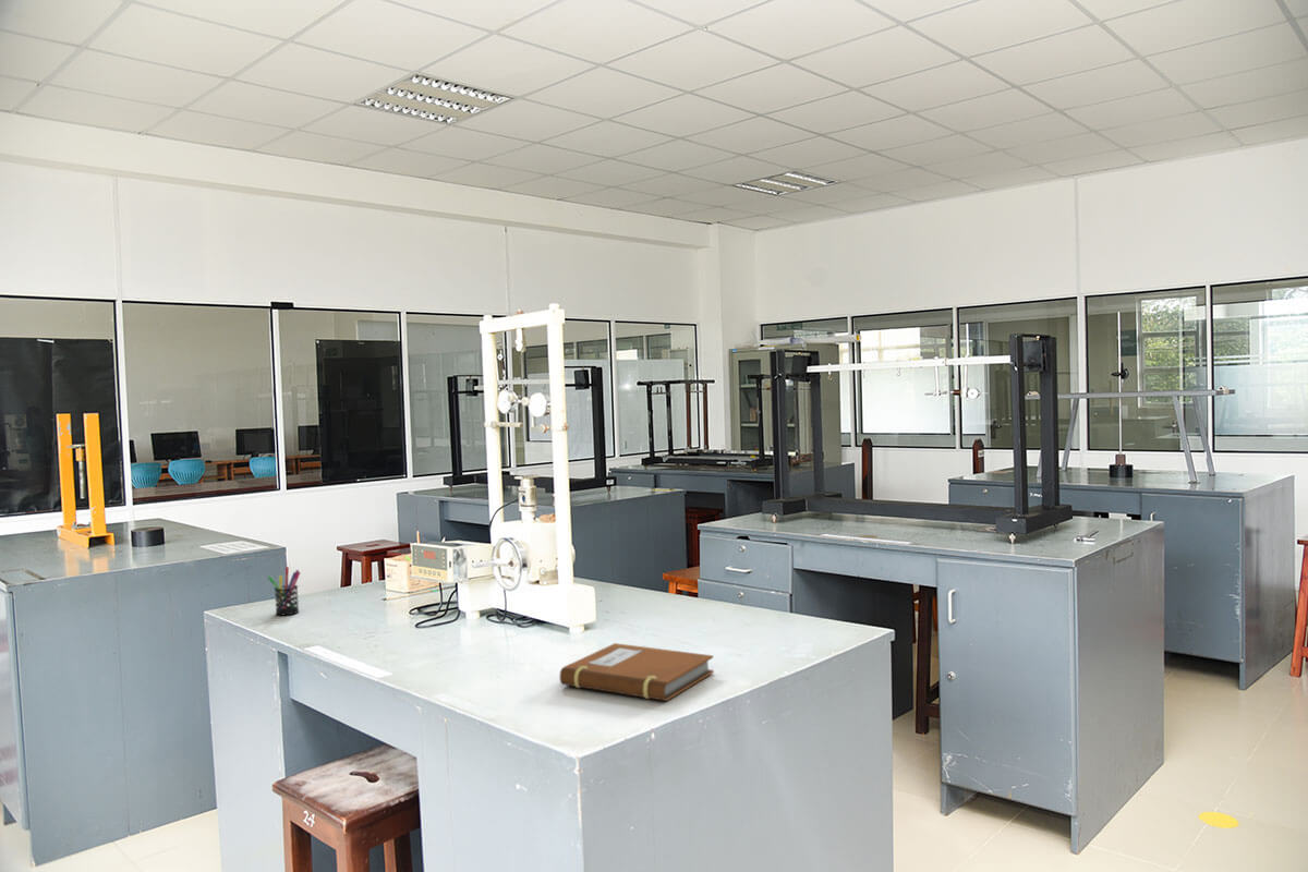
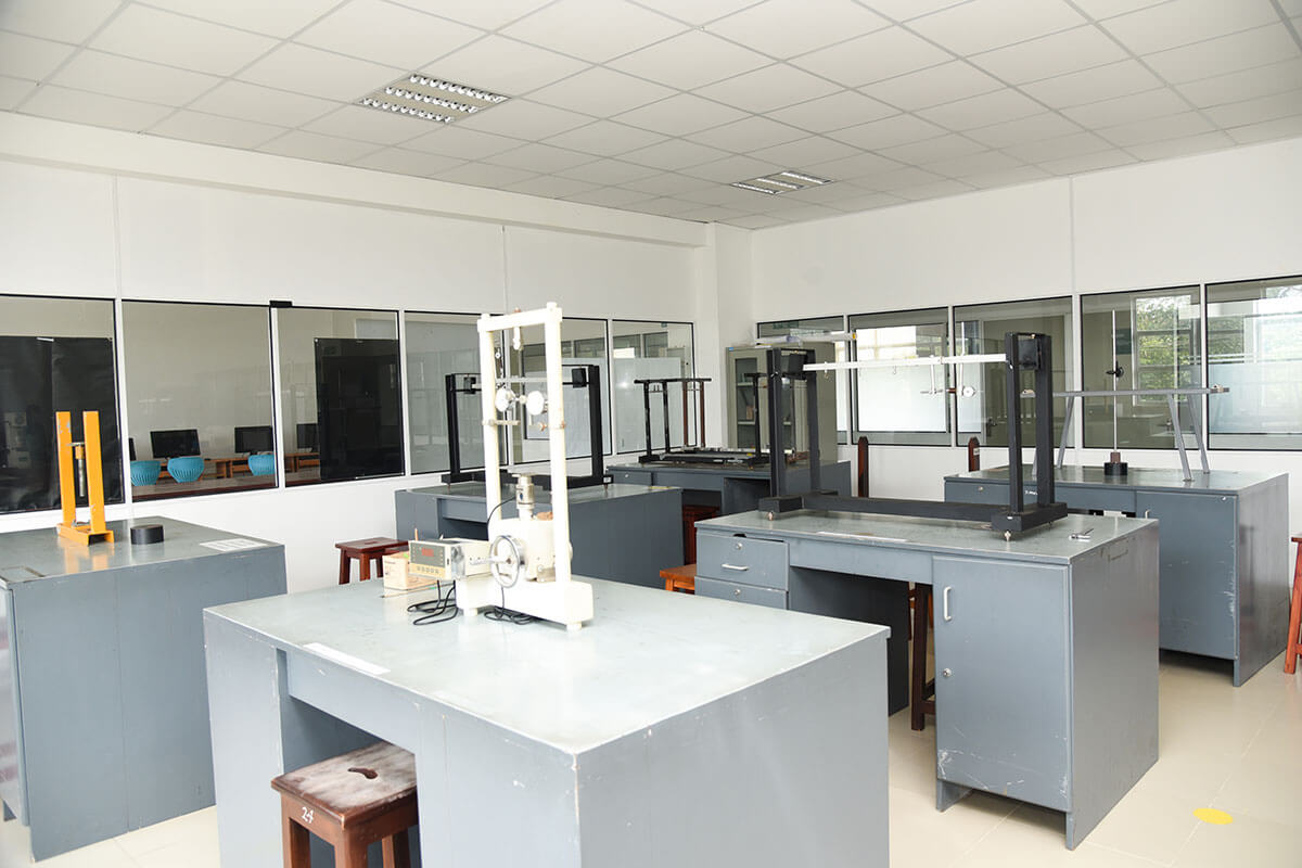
- notebook [559,642,715,702]
- pen holder [267,566,302,616]
